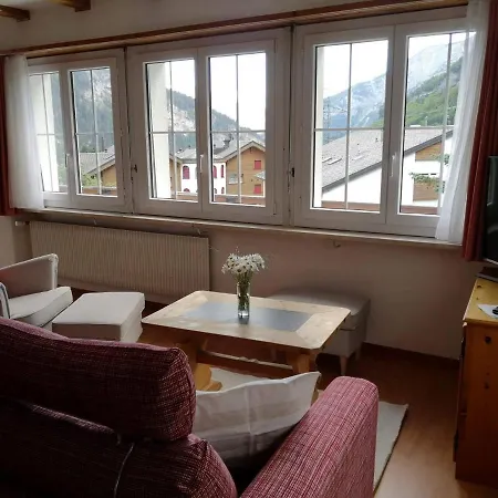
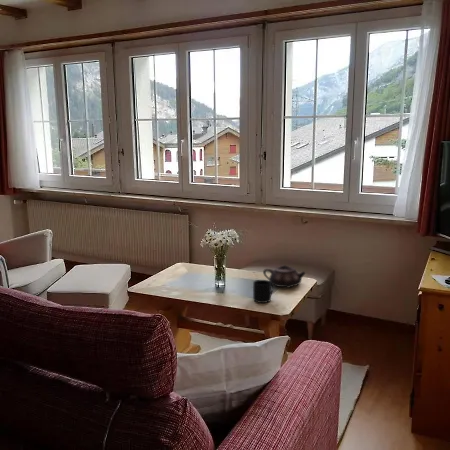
+ teapot [262,264,307,289]
+ mug [252,279,275,304]
